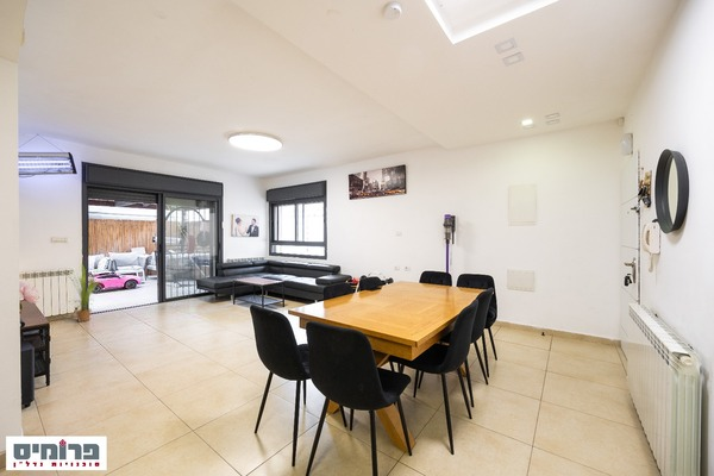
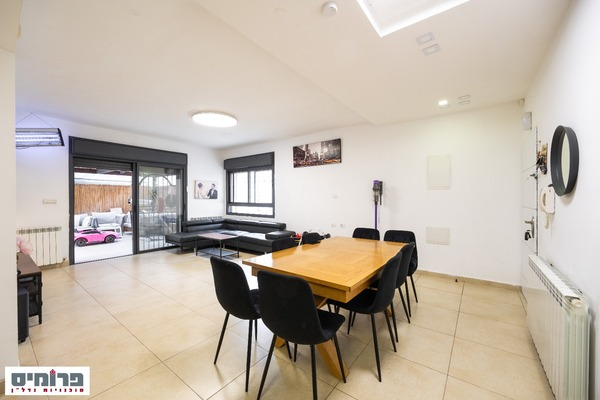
- house plant [63,263,102,322]
